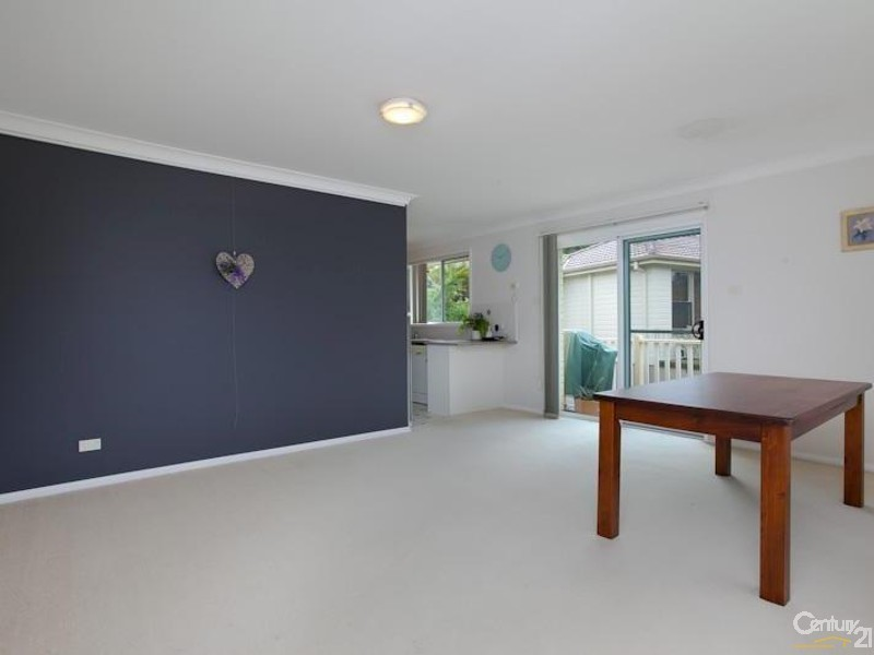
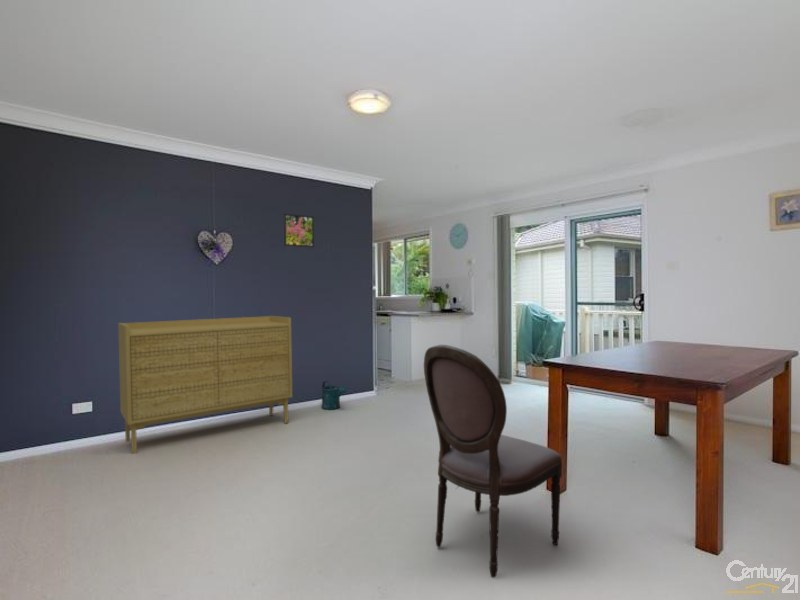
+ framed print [283,212,315,248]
+ dining chair [423,344,563,578]
+ sideboard [117,315,293,455]
+ watering can [321,380,348,411]
